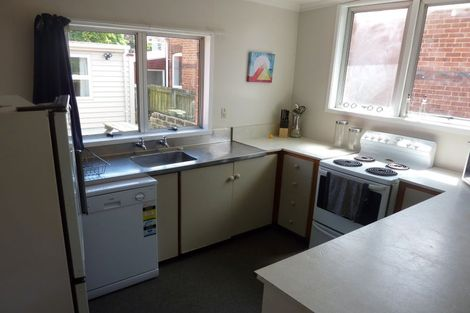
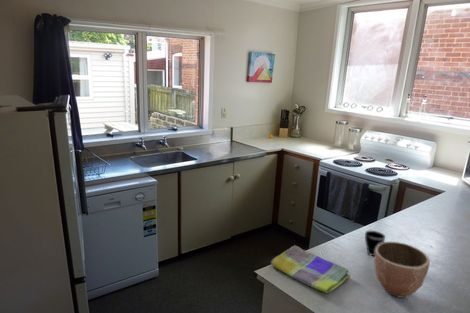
+ cup [364,230,386,257]
+ dish towel [270,244,351,294]
+ decorative bowl [373,241,431,299]
